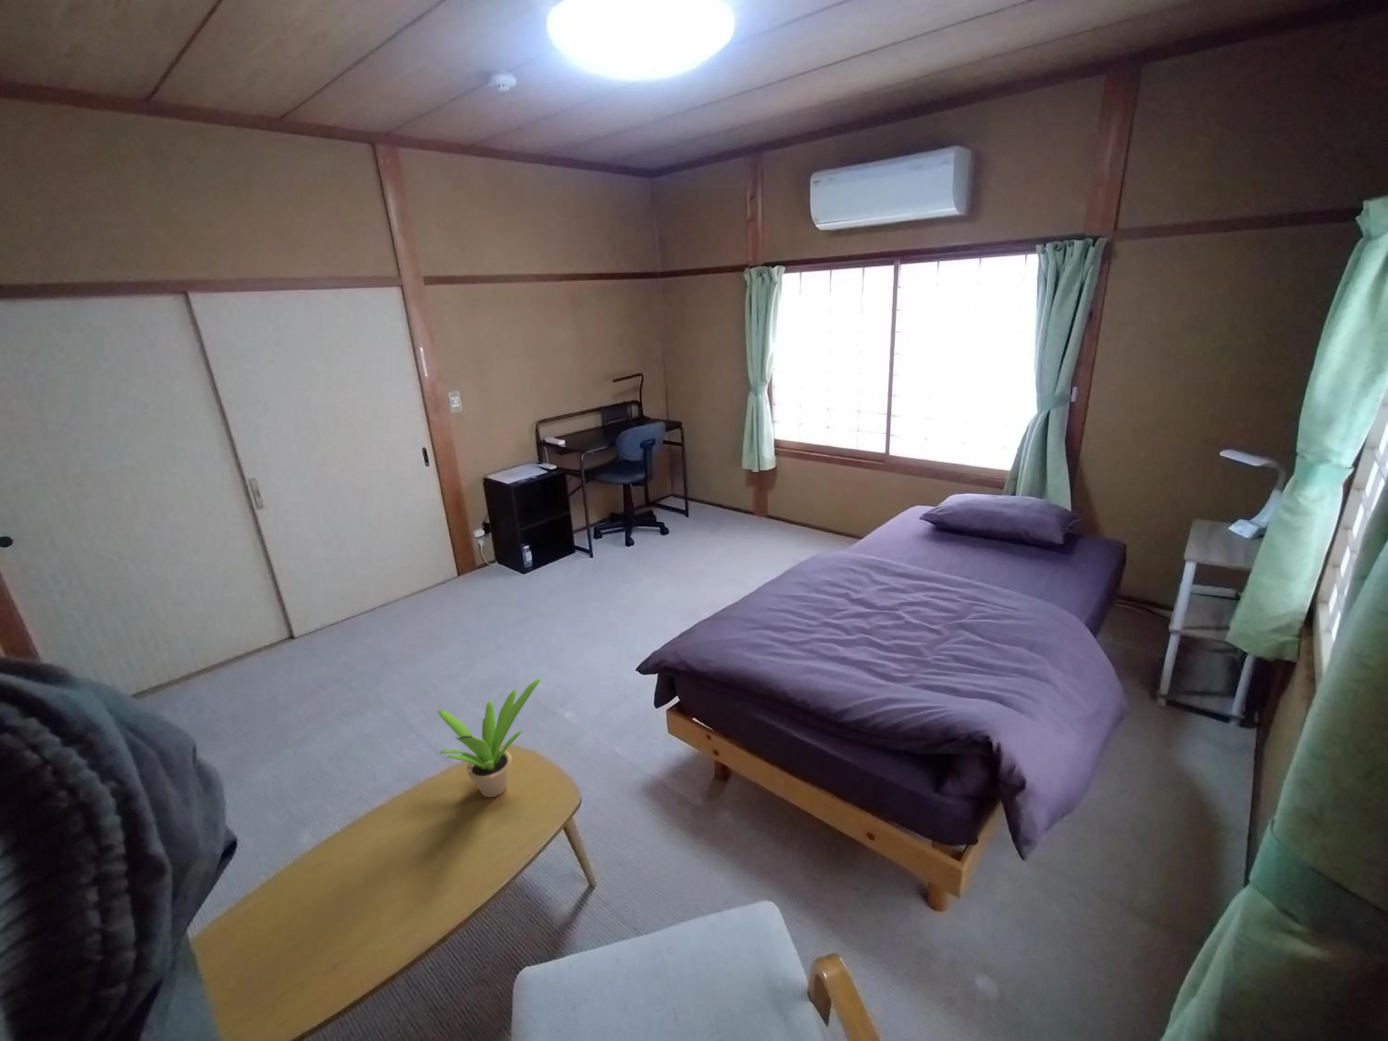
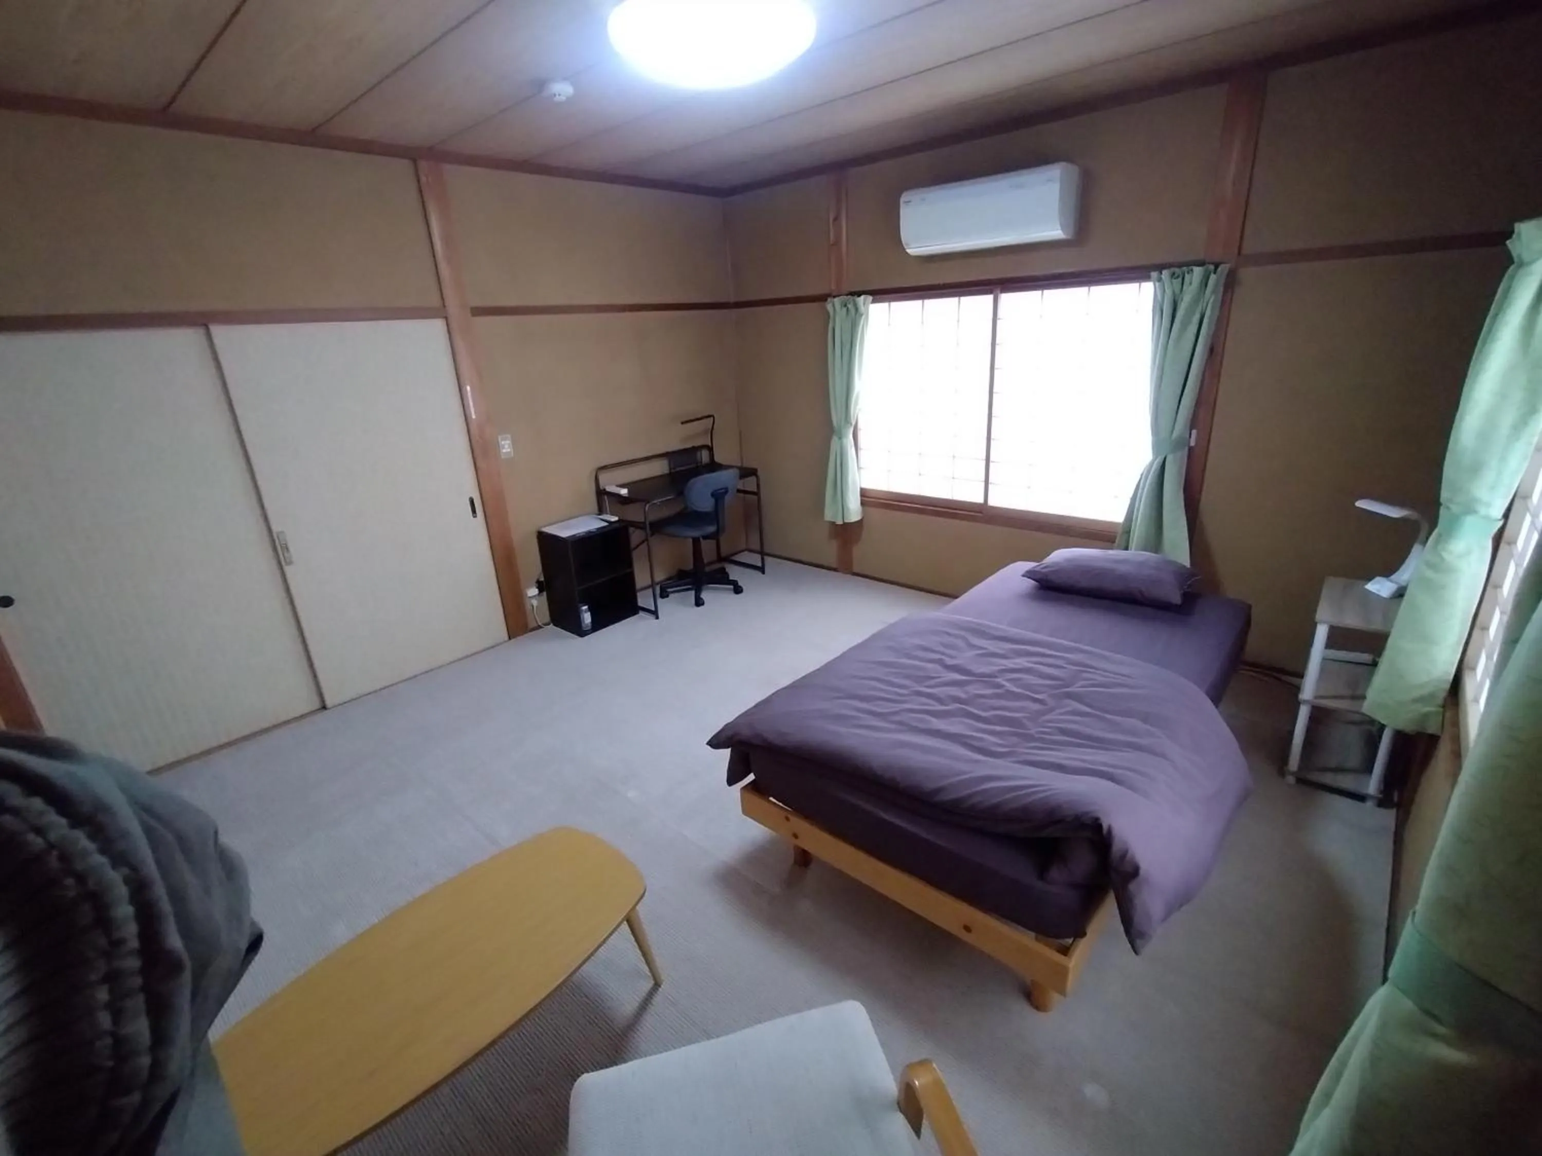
- potted plant [437,678,541,797]
